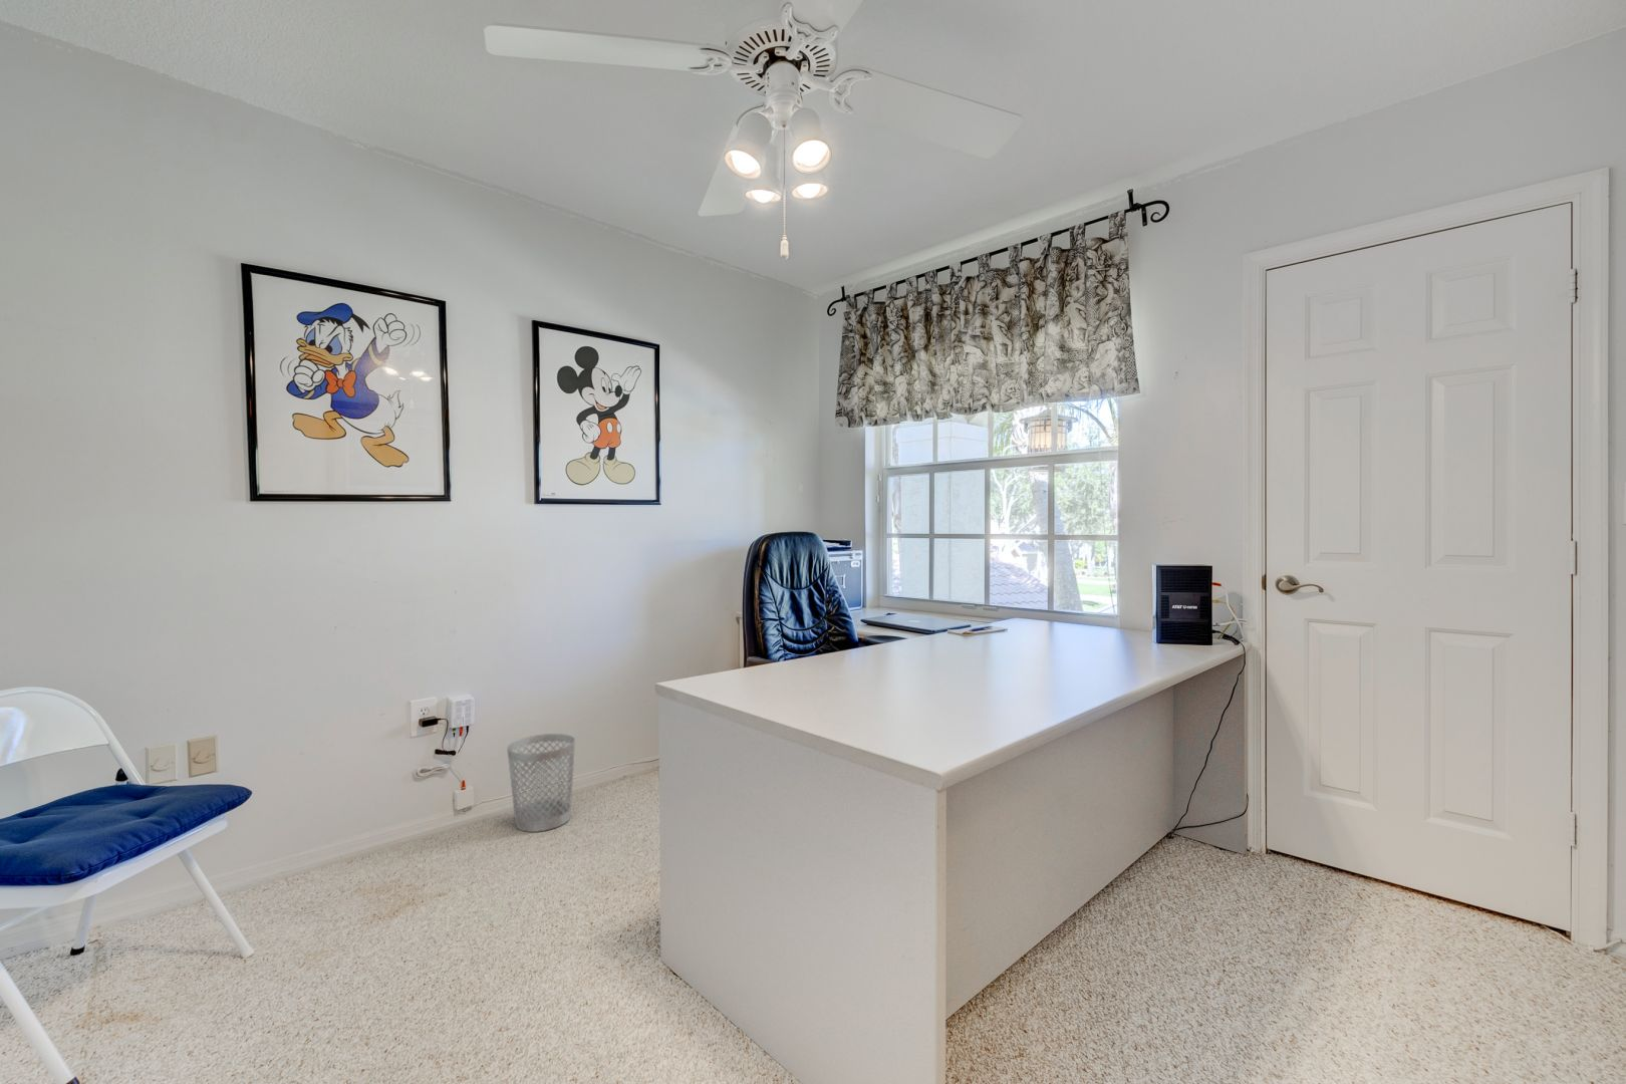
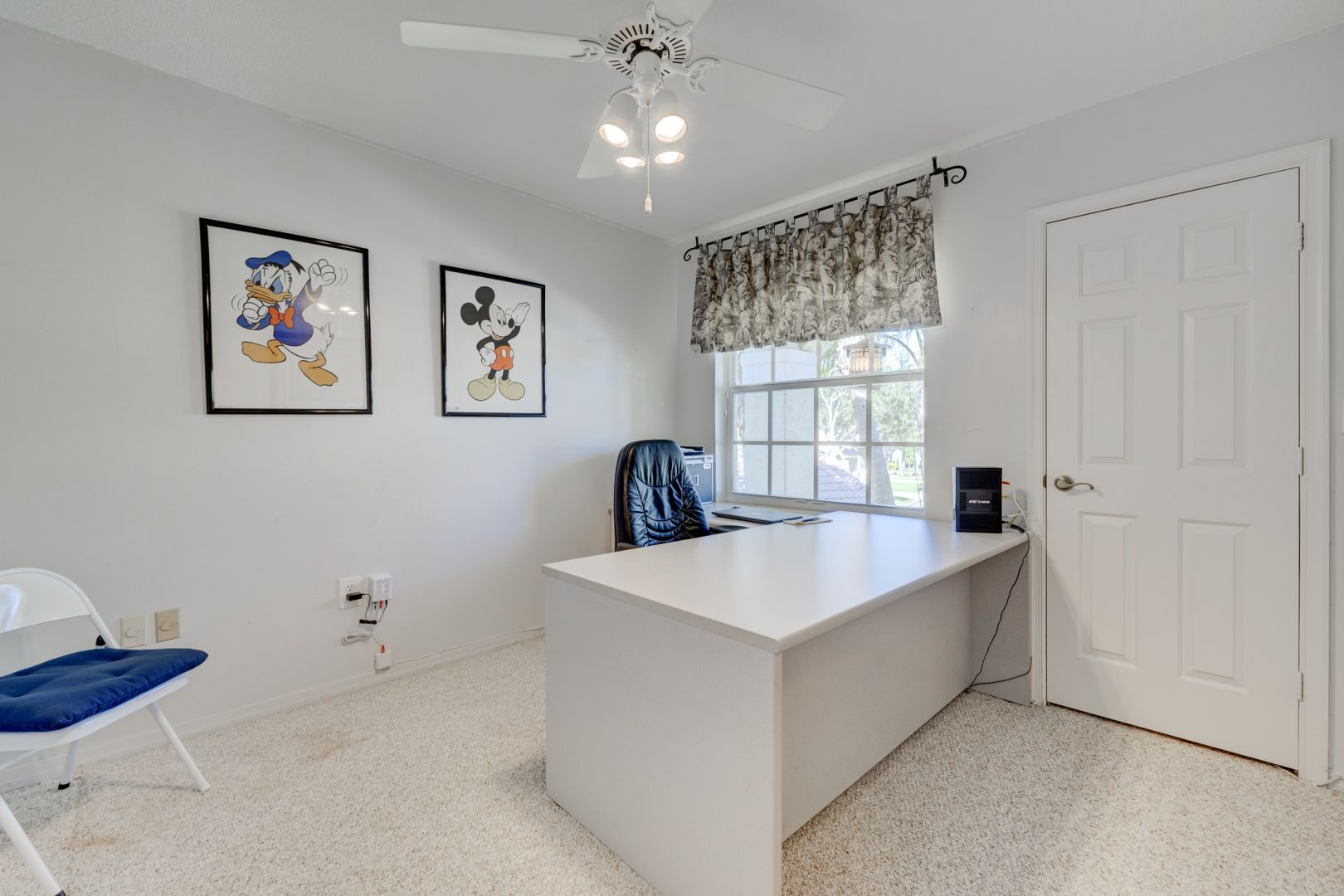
- wastebasket [506,733,576,834]
